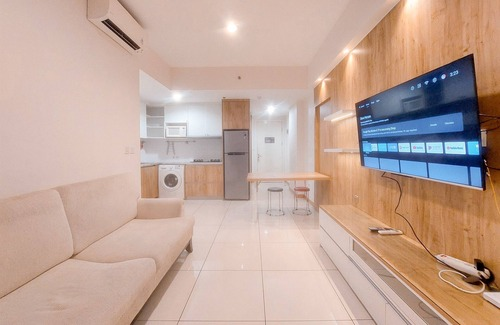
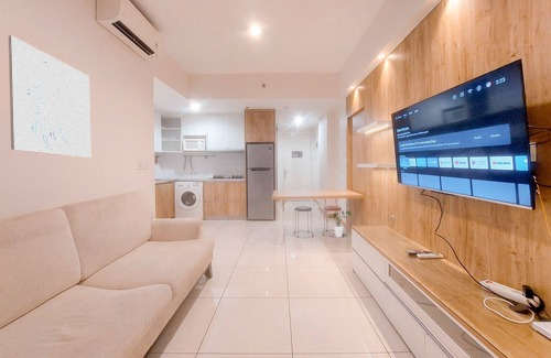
+ wall art [8,34,91,159]
+ house plant [325,208,353,238]
